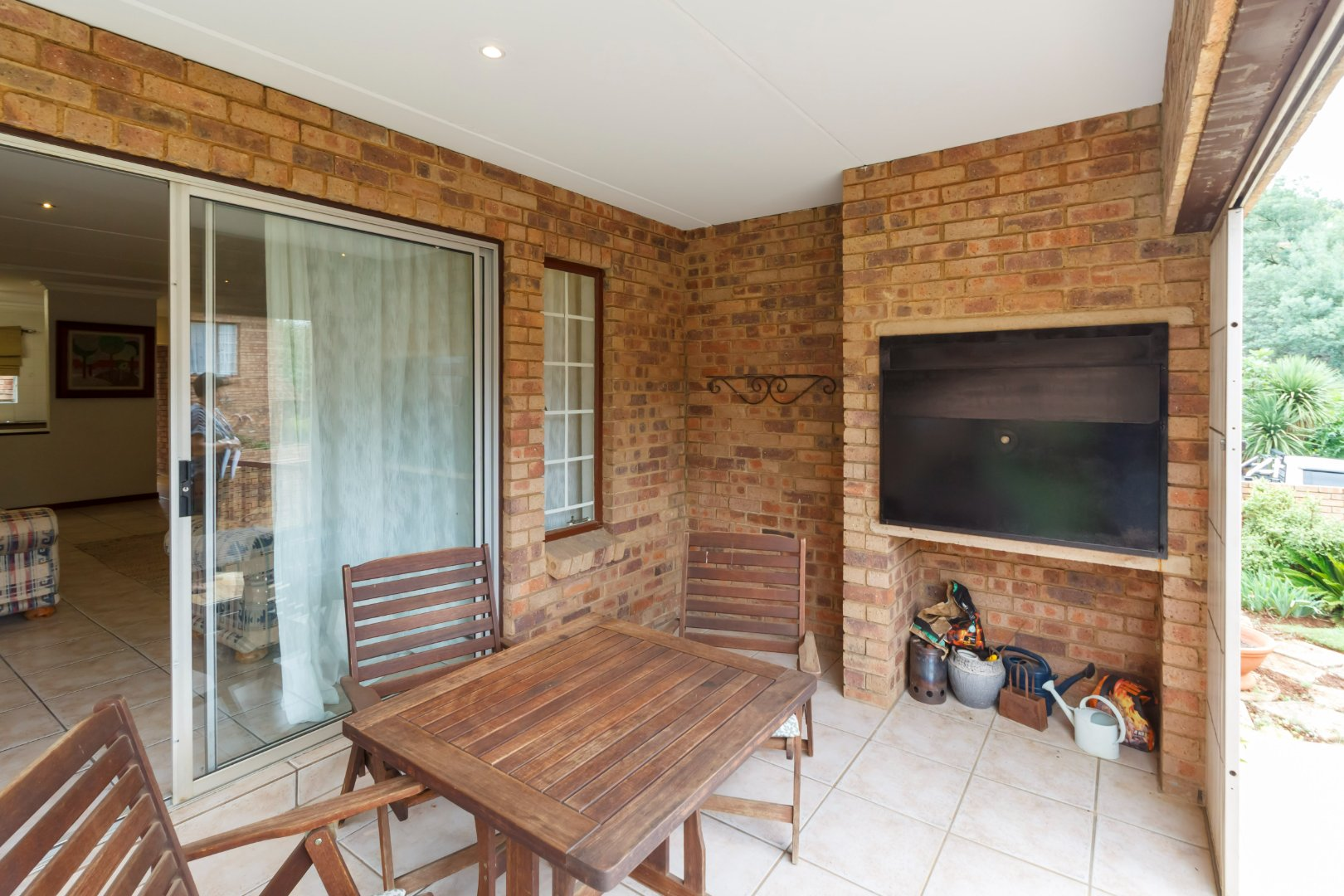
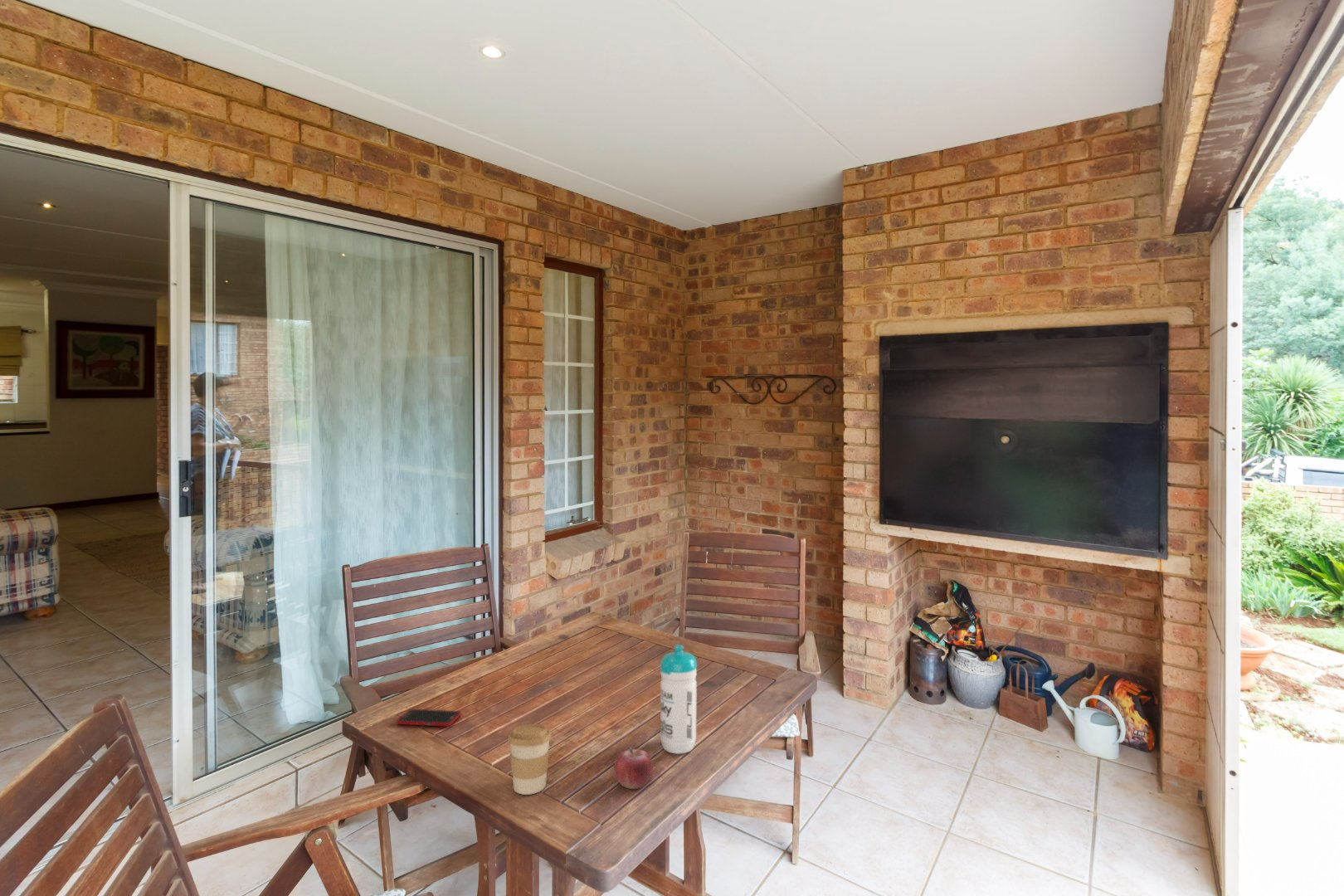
+ water bottle [660,644,698,755]
+ coffee cup [507,723,553,796]
+ fruit [613,747,654,790]
+ cell phone [396,709,462,728]
